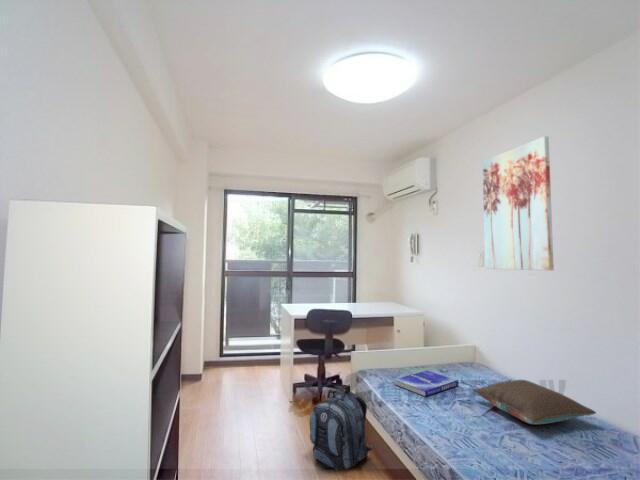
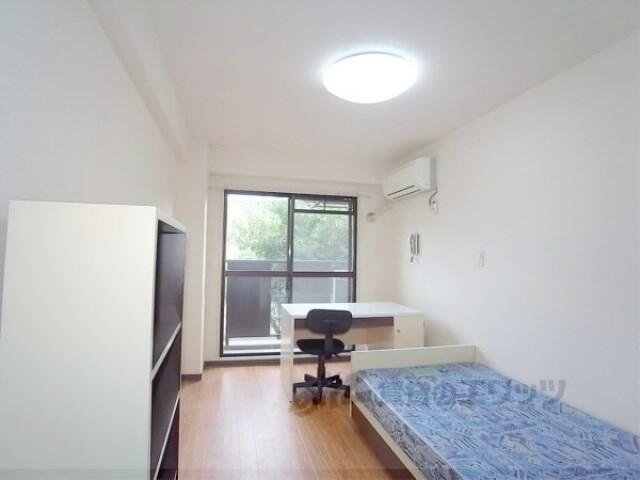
- book [394,370,460,398]
- pillow [471,379,597,425]
- wall art [482,135,555,271]
- backpack [308,385,374,473]
